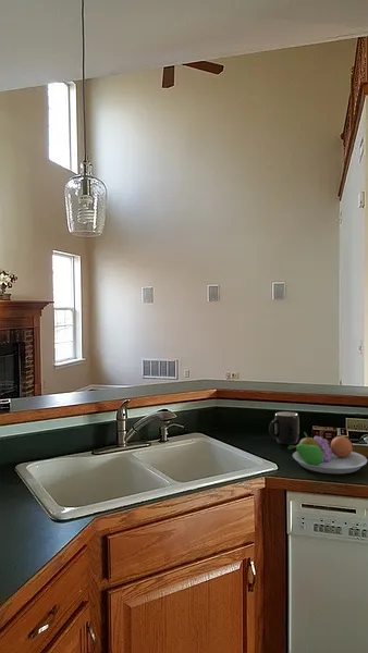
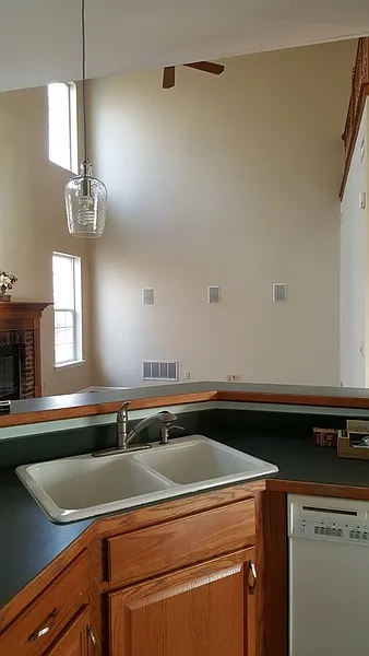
- mug [268,410,300,445]
- fruit bowl [286,431,368,475]
